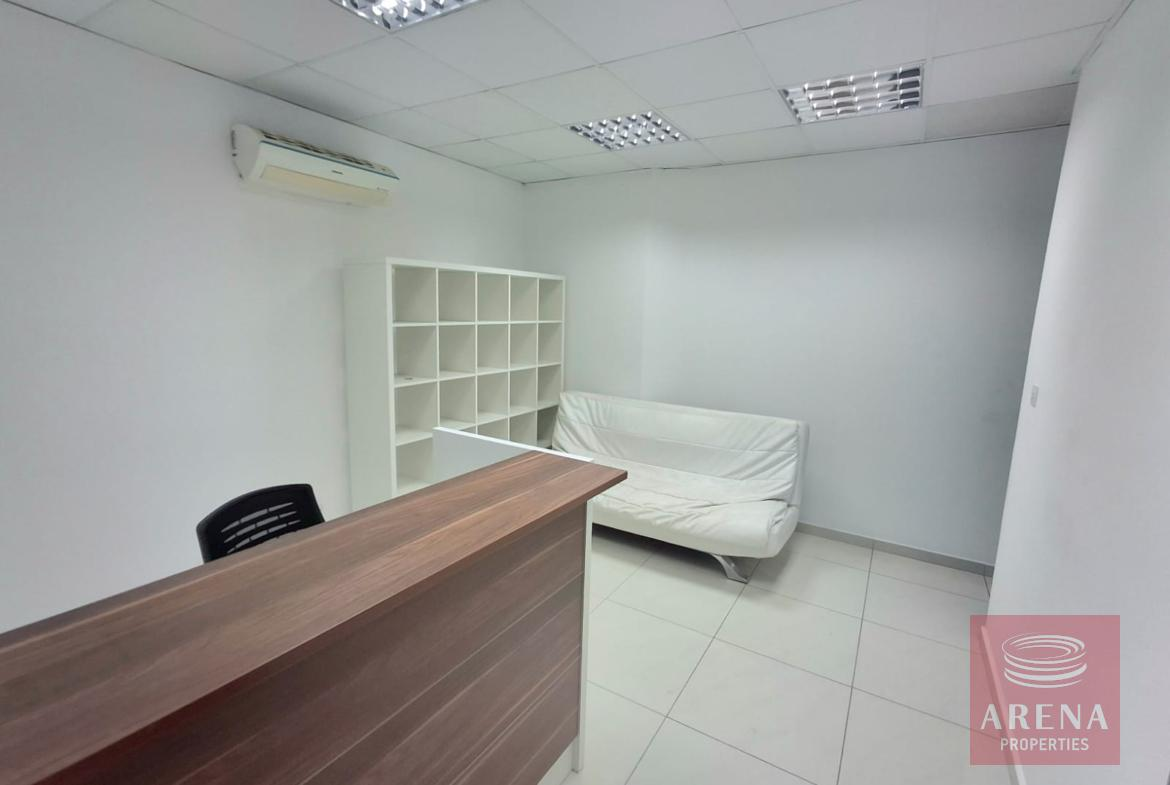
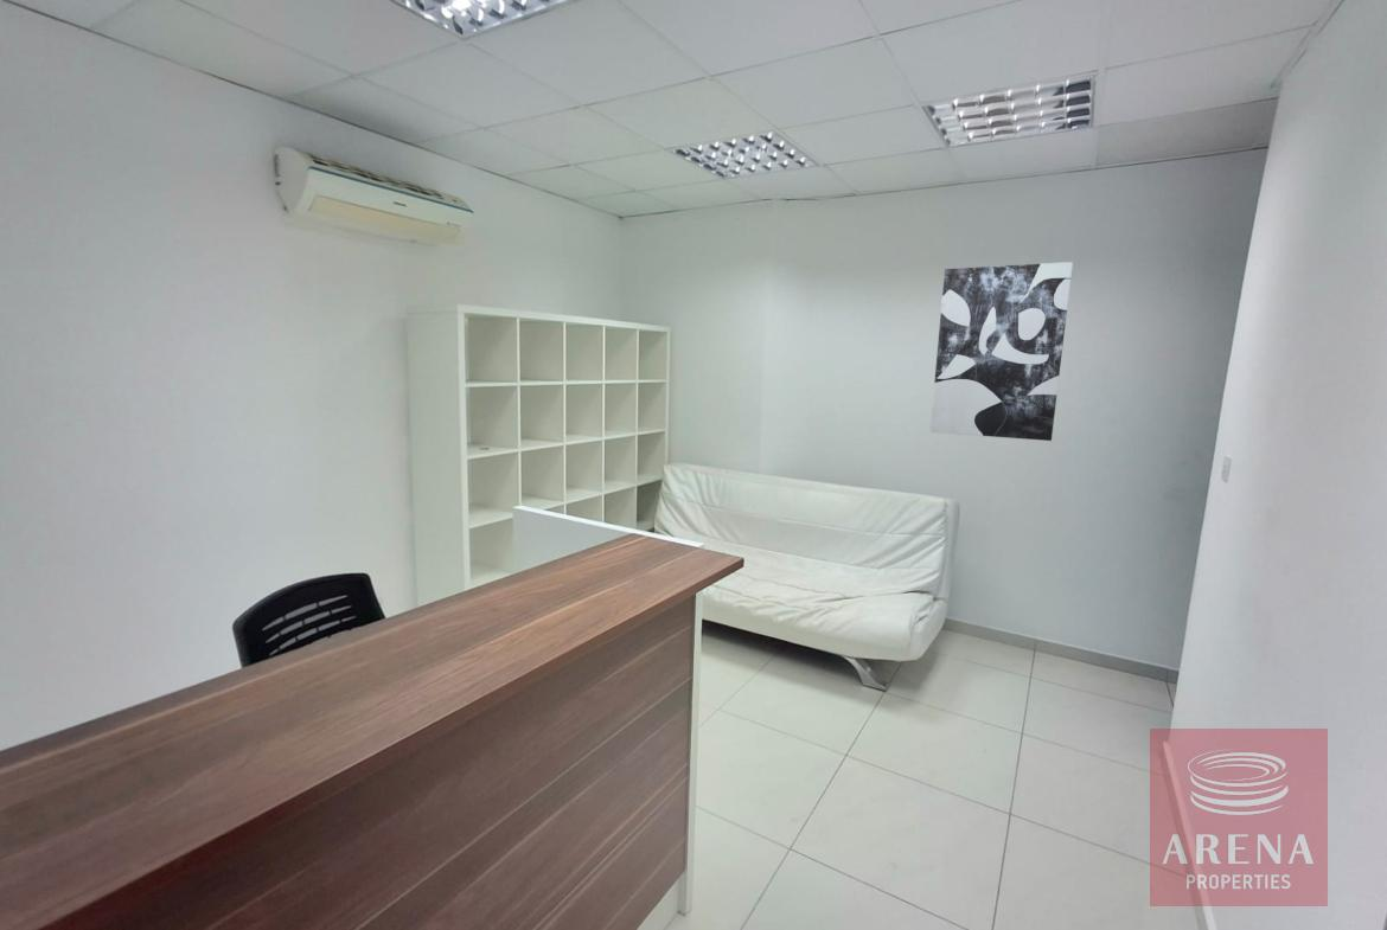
+ wall art [929,261,1074,442]
